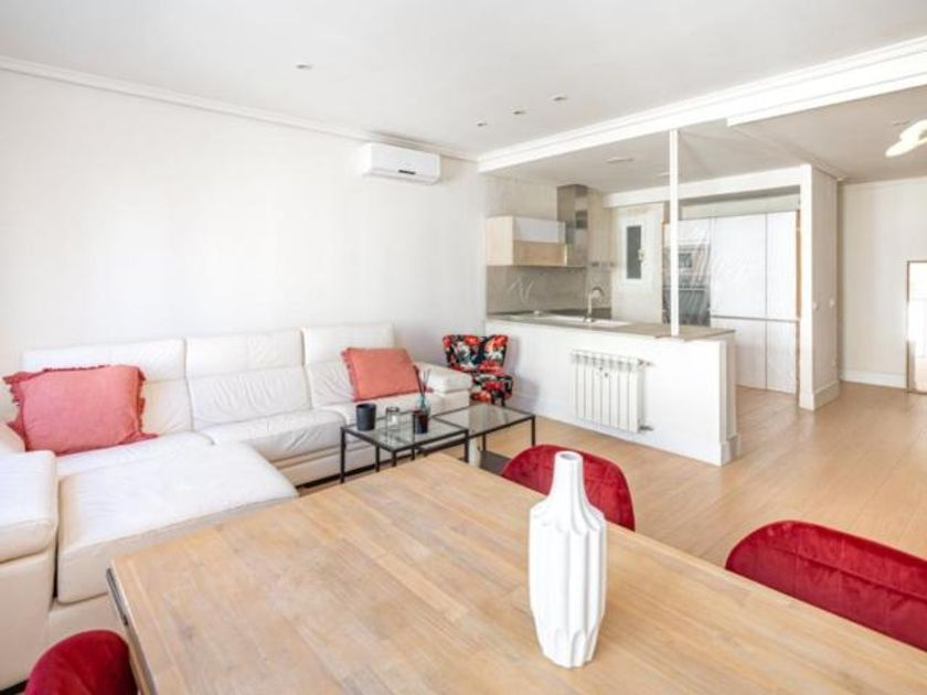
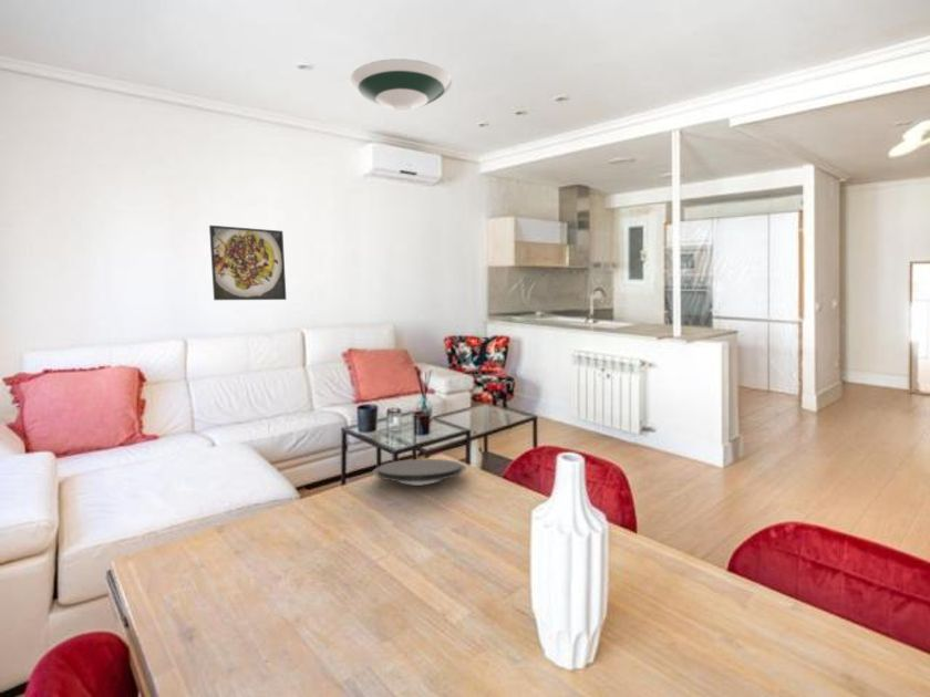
+ plate [372,458,467,487]
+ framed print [208,225,288,301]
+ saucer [349,58,453,113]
